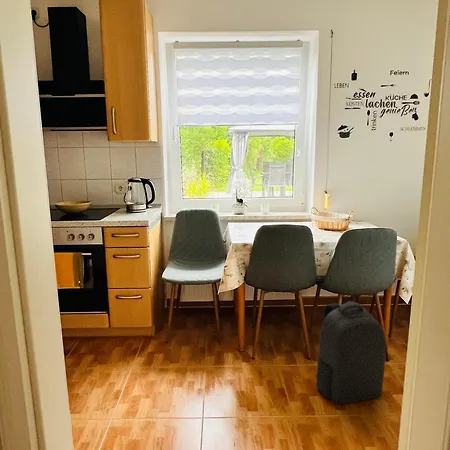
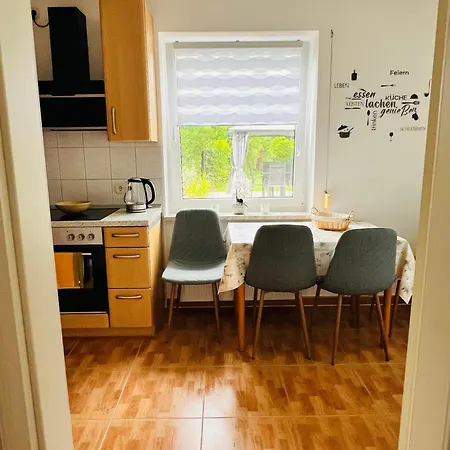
- backpack [315,300,387,406]
